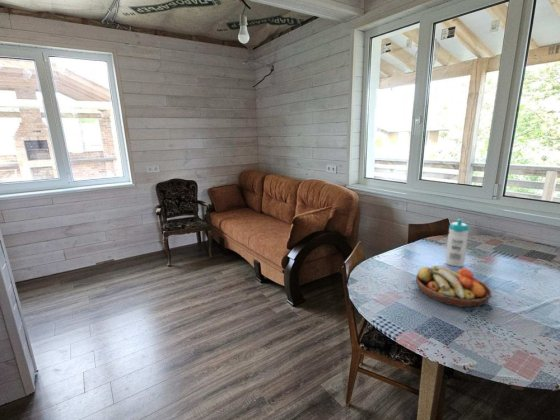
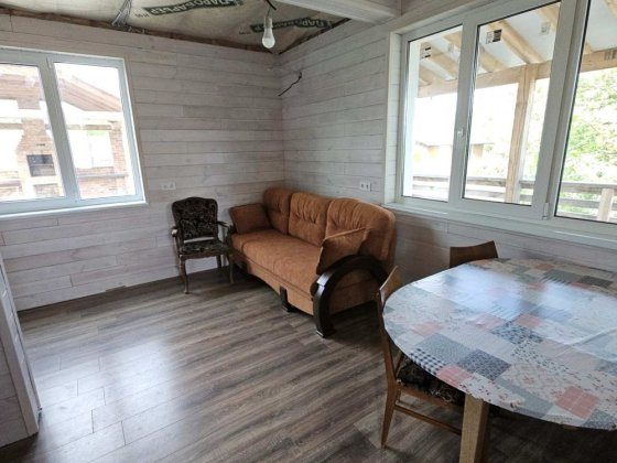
- water bottle [445,218,470,268]
- fruit bowl [415,265,492,308]
